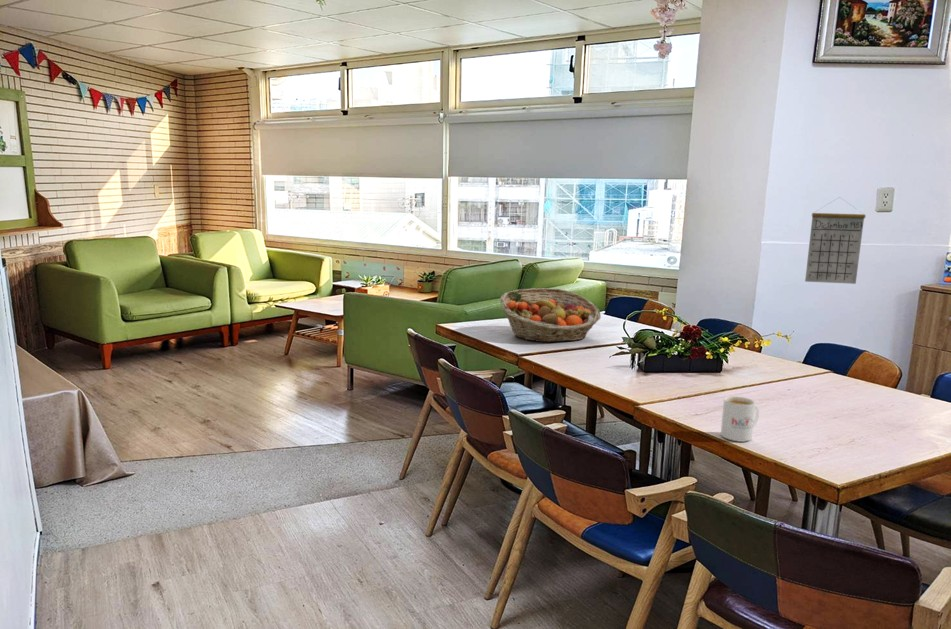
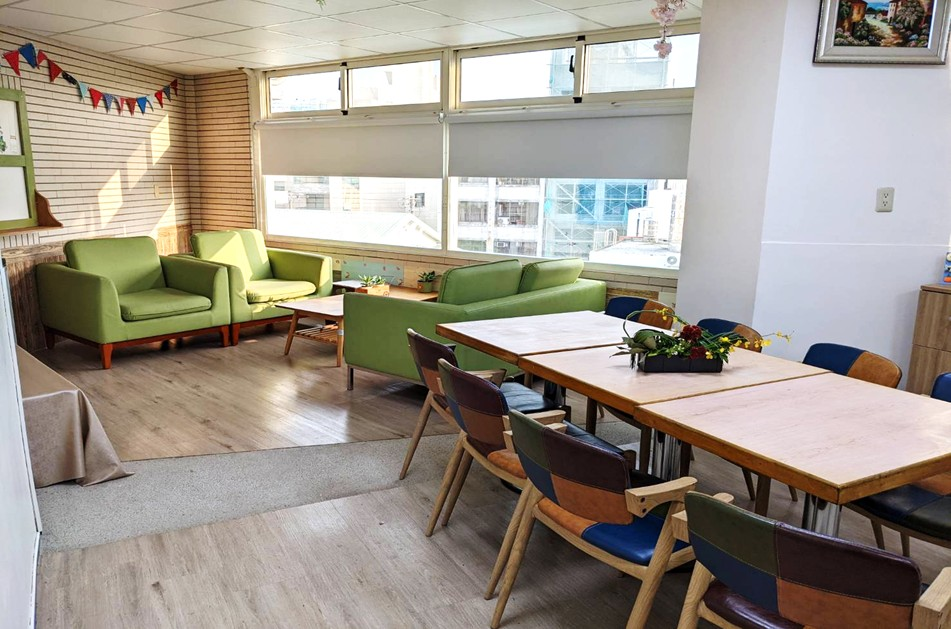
- mug [720,395,760,443]
- calendar [804,196,866,285]
- fruit basket [499,287,602,343]
